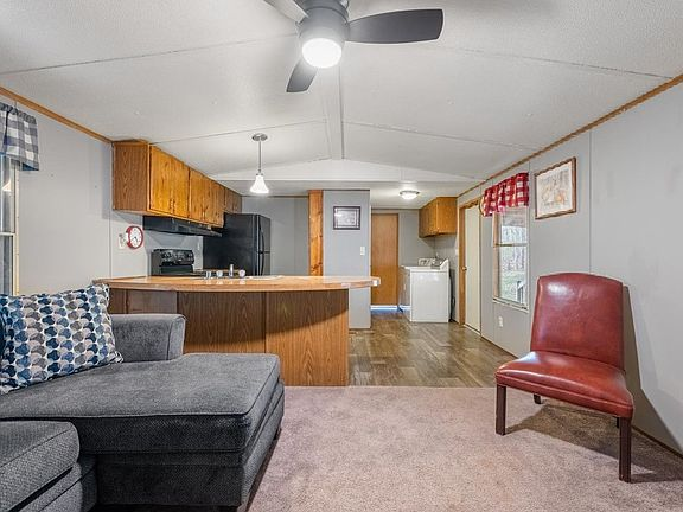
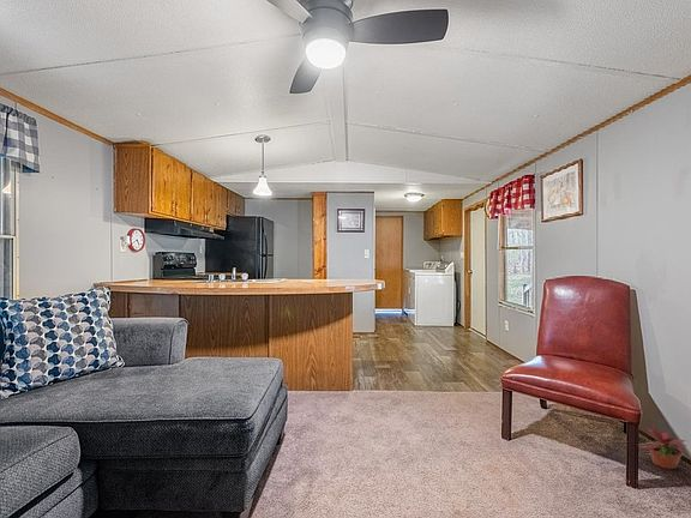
+ potted plant [638,422,689,470]
